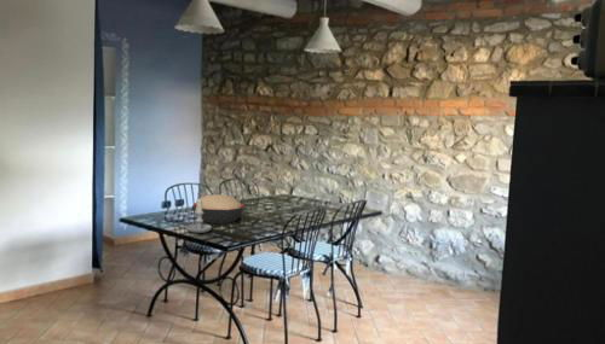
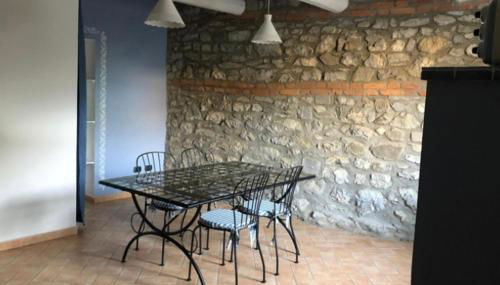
- decorative bowl [191,193,246,225]
- candle [185,198,213,234]
